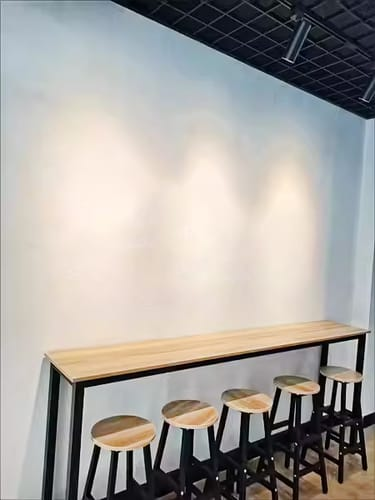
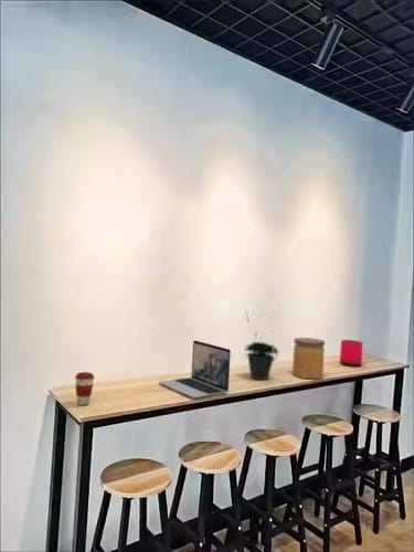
+ speaker [339,339,363,368]
+ coffee cup [74,371,96,406]
+ laptop [158,339,232,400]
+ potted plant [243,311,280,381]
+ jar [291,337,326,380]
